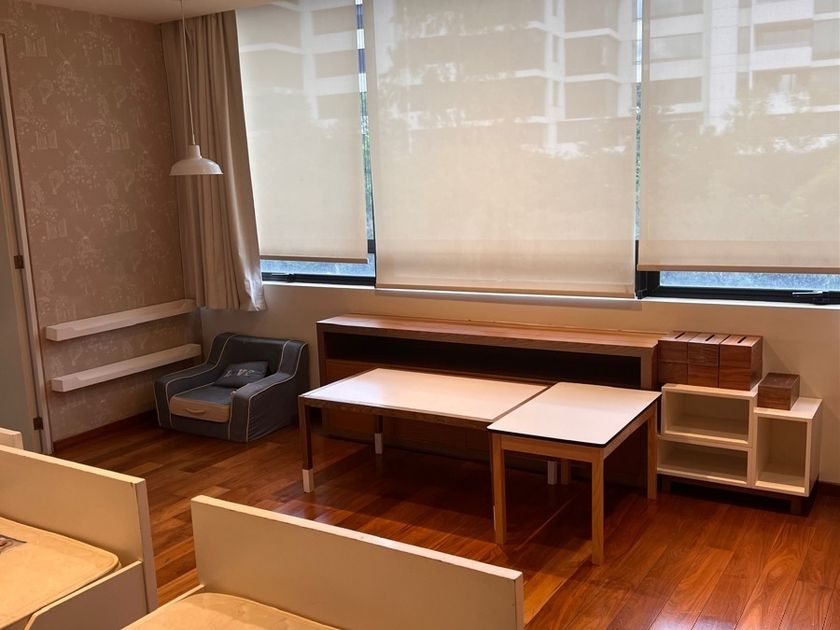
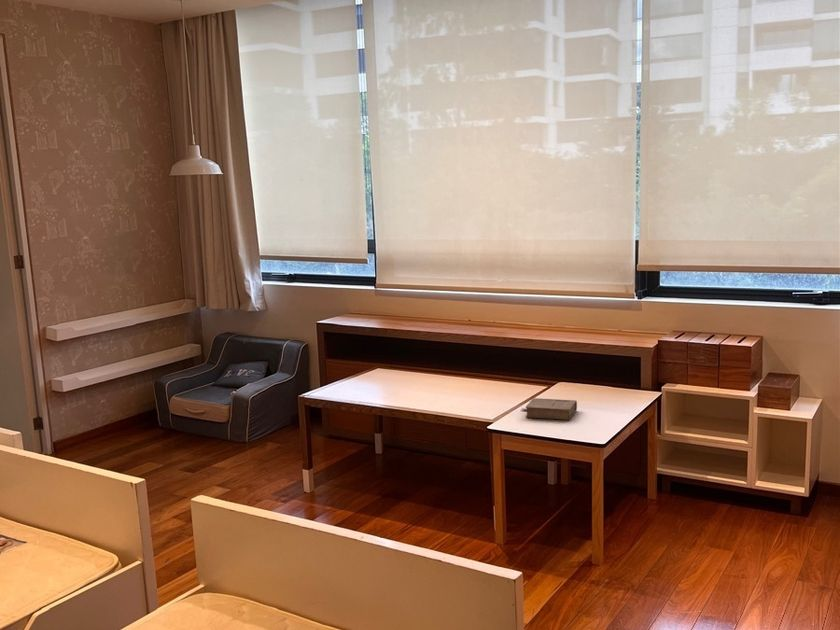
+ book [521,397,578,421]
